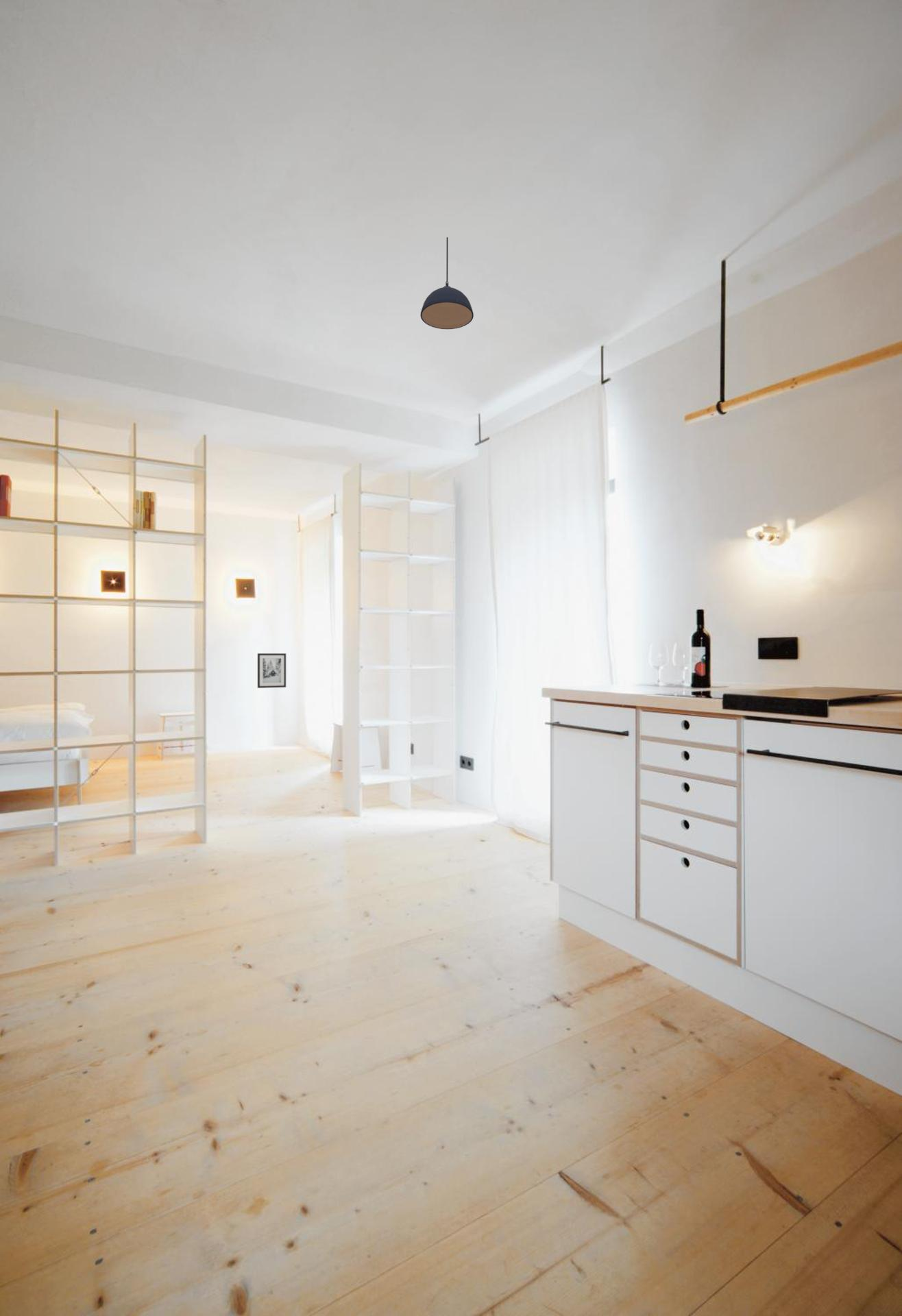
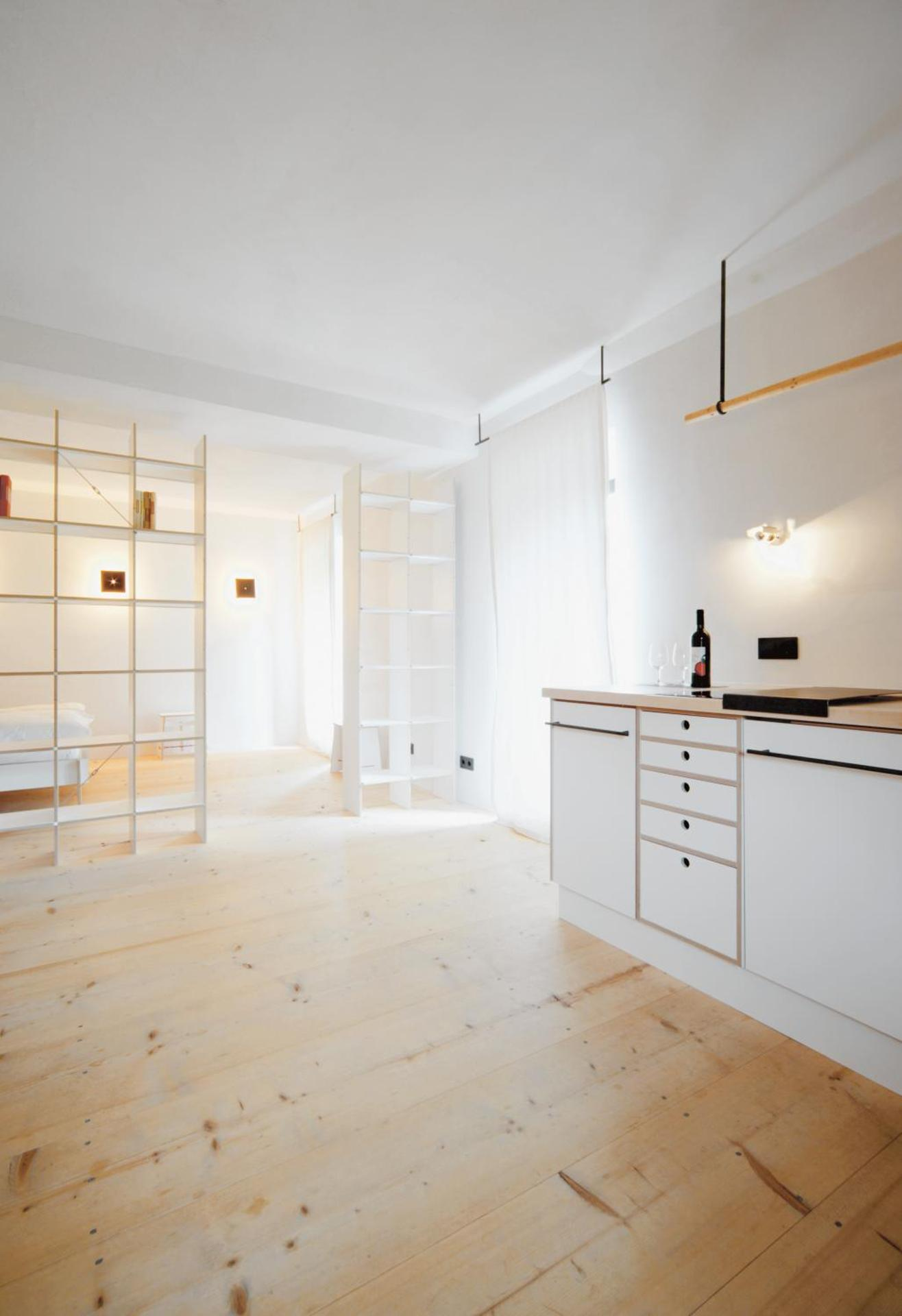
- wall art [257,653,287,689]
- pendant light [419,236,474,330]
